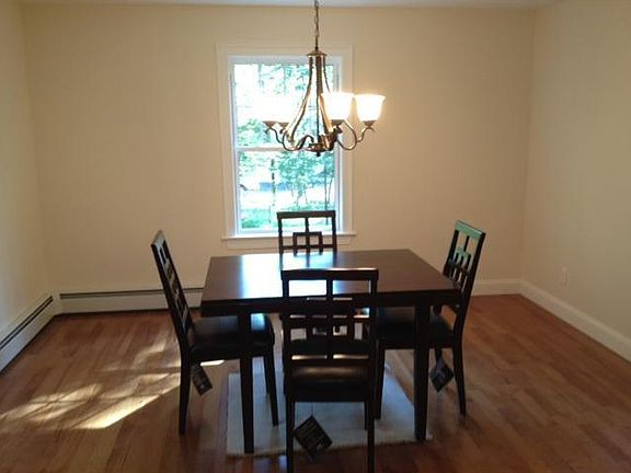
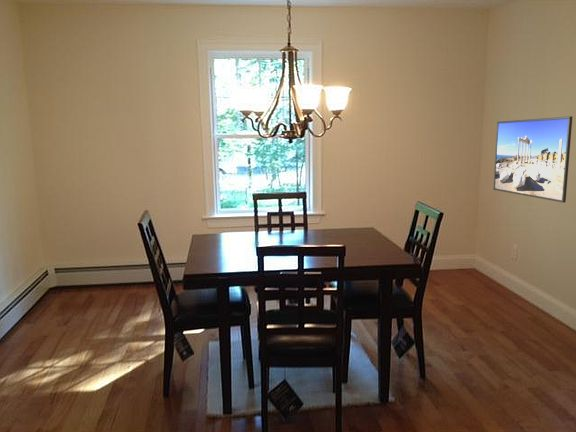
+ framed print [492,115,573,204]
